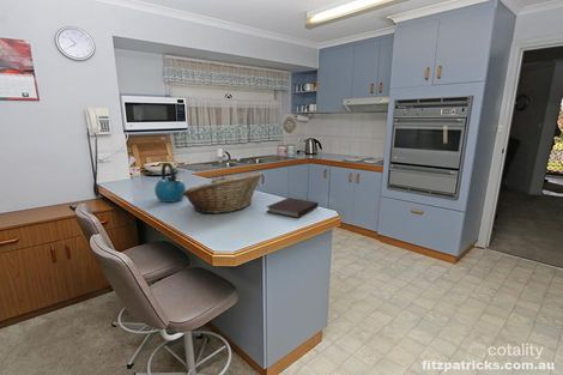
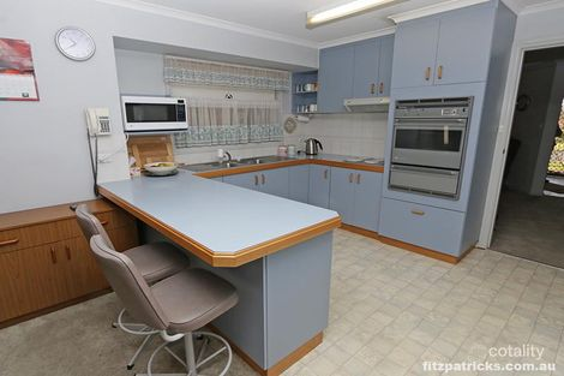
- notebook [265,196,320,219]
- kettle [153,162,187,204]
- fruit basket [182,171,264,214]
